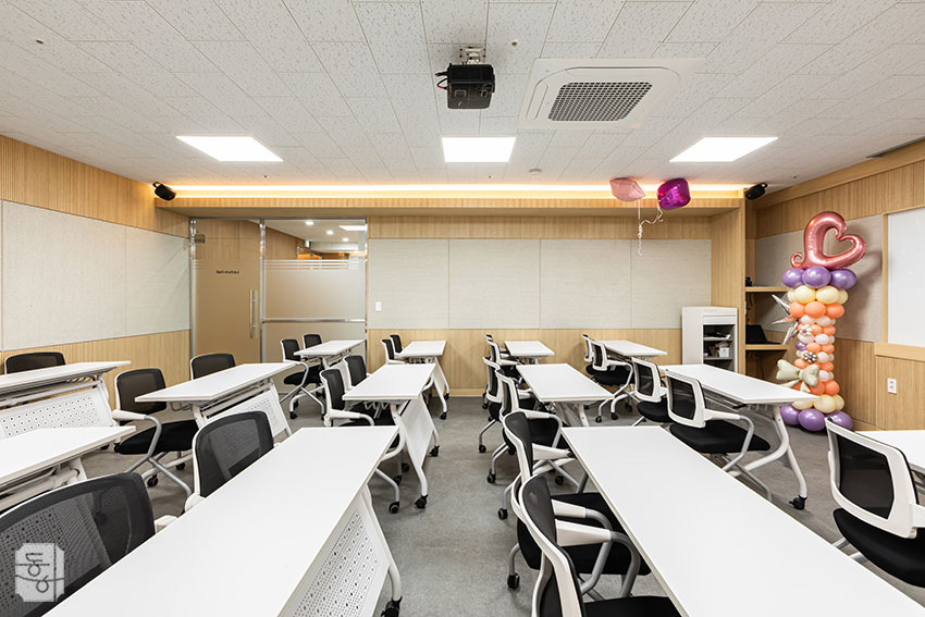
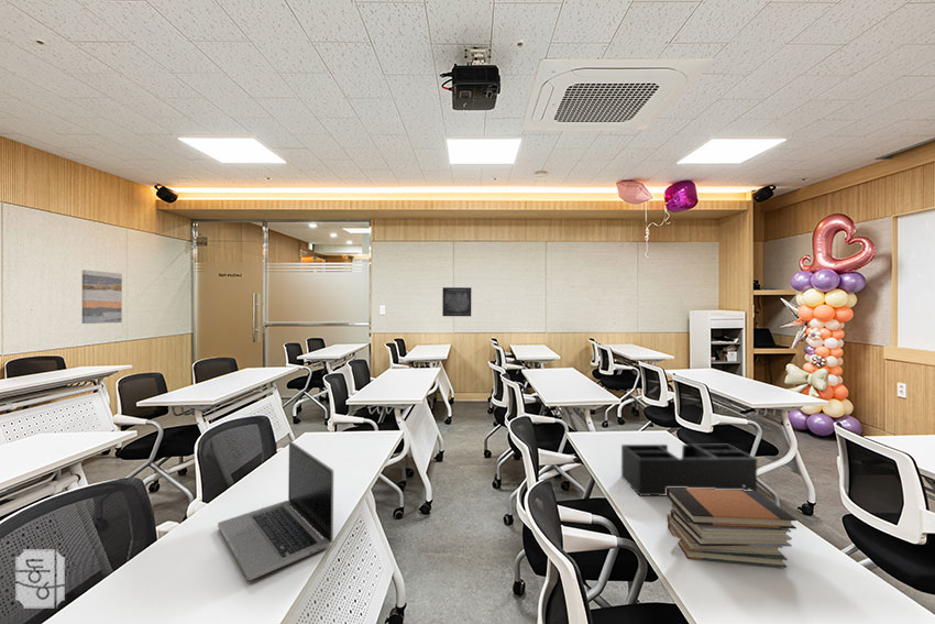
+ desk organizer [620,444,758,497]
+ laptop [217,440,334,581]
+ wall art [81,269,123,325]
+ book stack [666,488,798,569]
+ wall art [441,286,472,317]
